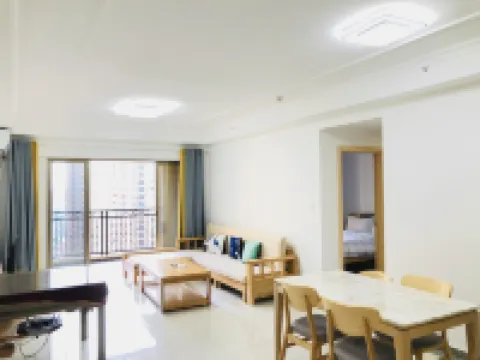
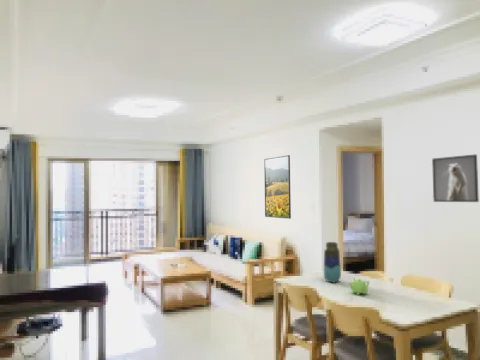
+ vase [323,241,342,283]
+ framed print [263,154,292,220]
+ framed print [431,153,480,203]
+ teapot [348,276,370,296]
